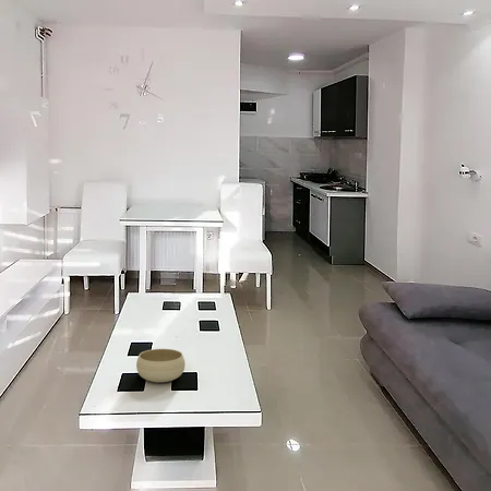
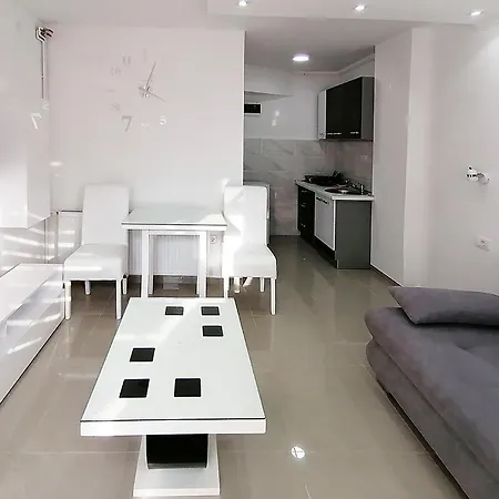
- bowl [135,348,187,384]
